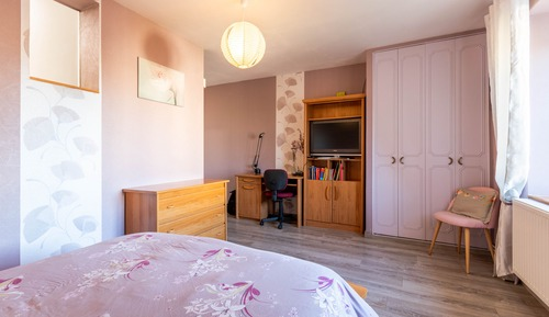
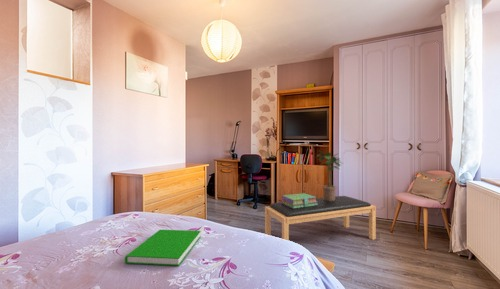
+ book [124,229,202,267]
+ stack of books [280,192,318,209]
+ potted plant [314,149,344,201]
+ bench [264,195,377,241]
